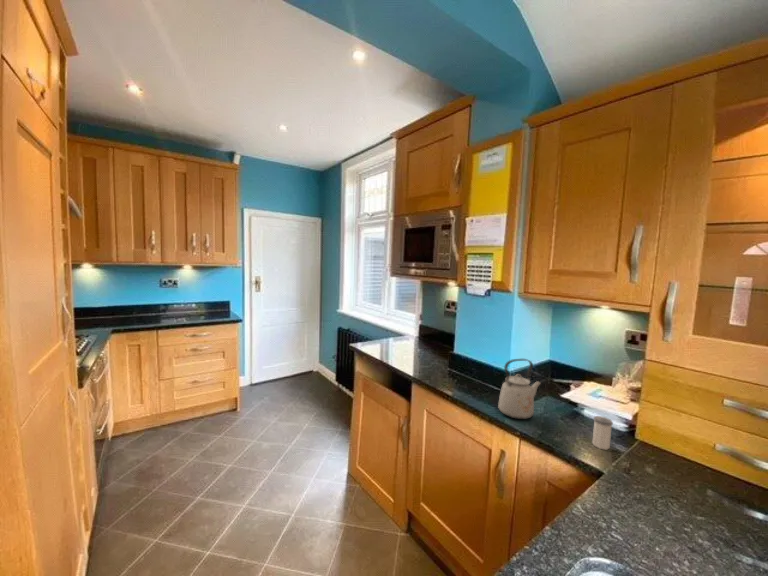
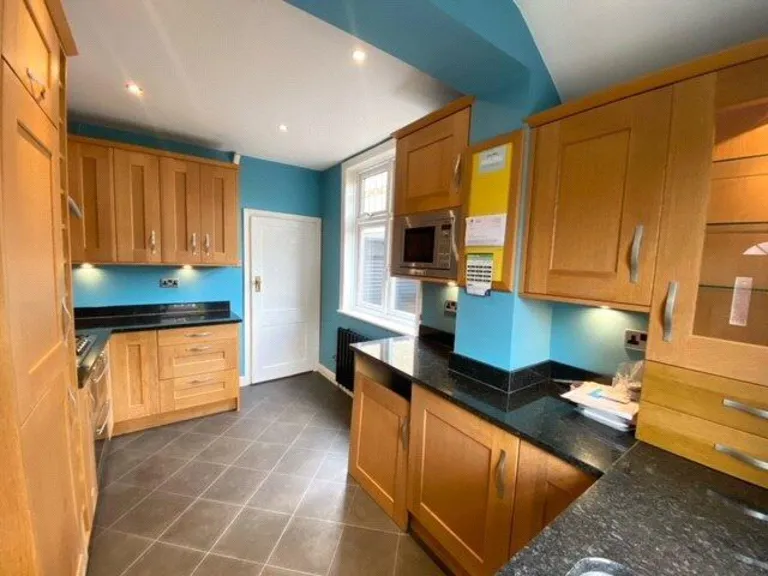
- kettle [497,358,542,420]
- salt shaker [591,415,614,451]
